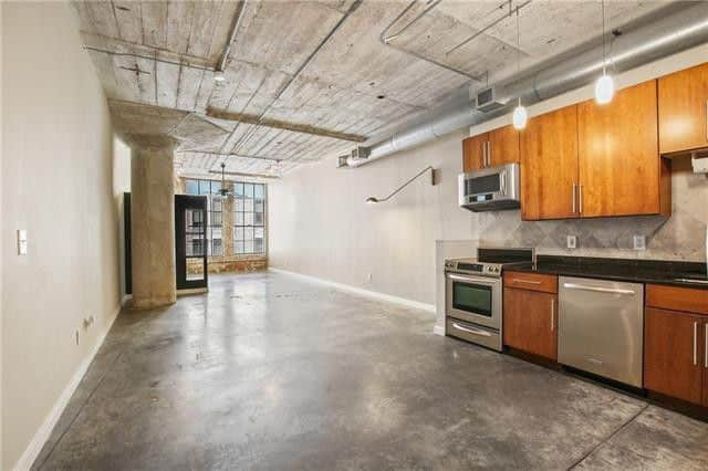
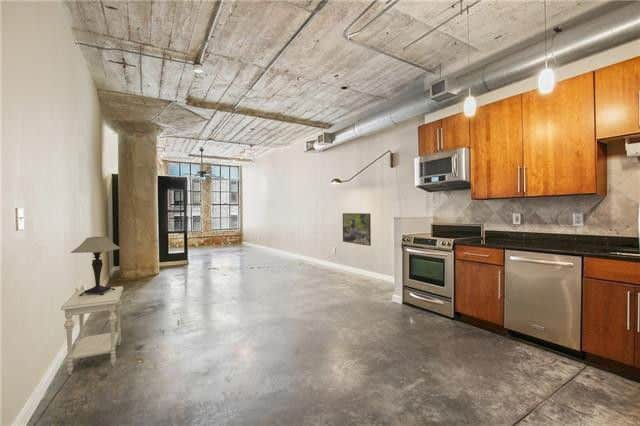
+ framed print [342,212,372,247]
+ side table [60,285,124,376]
+ table lamp [70,236,122,296]
